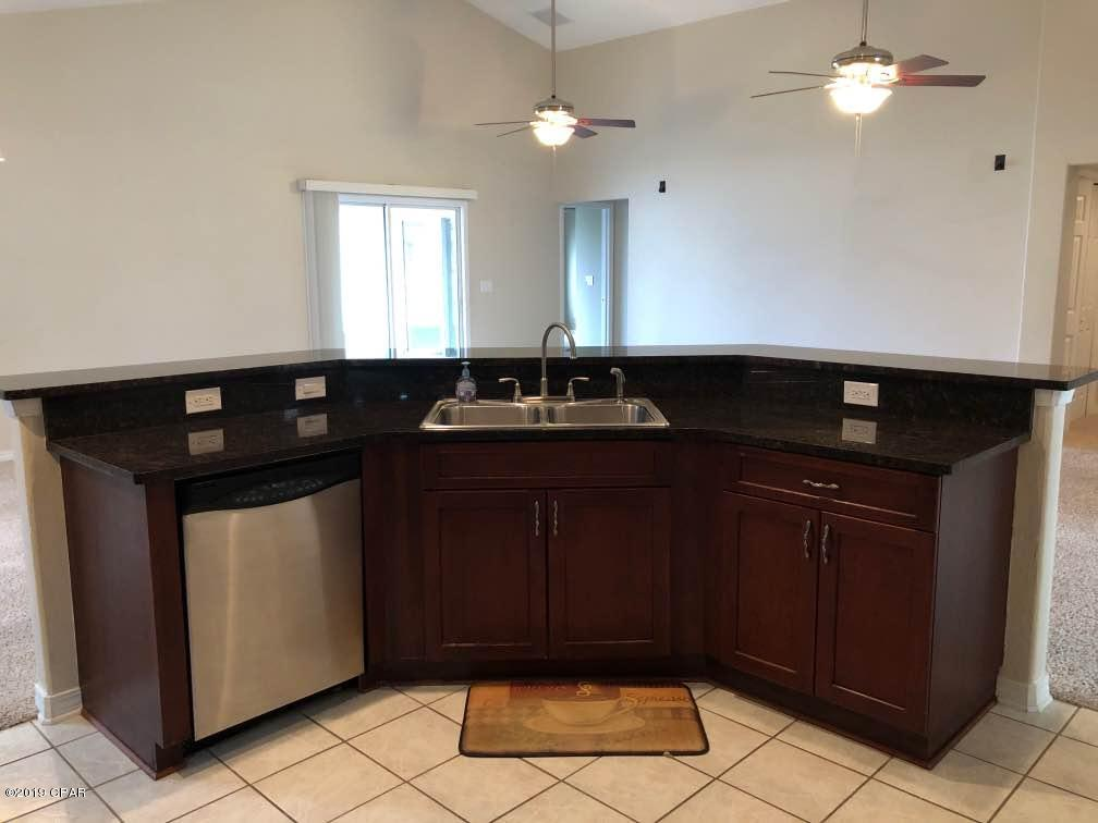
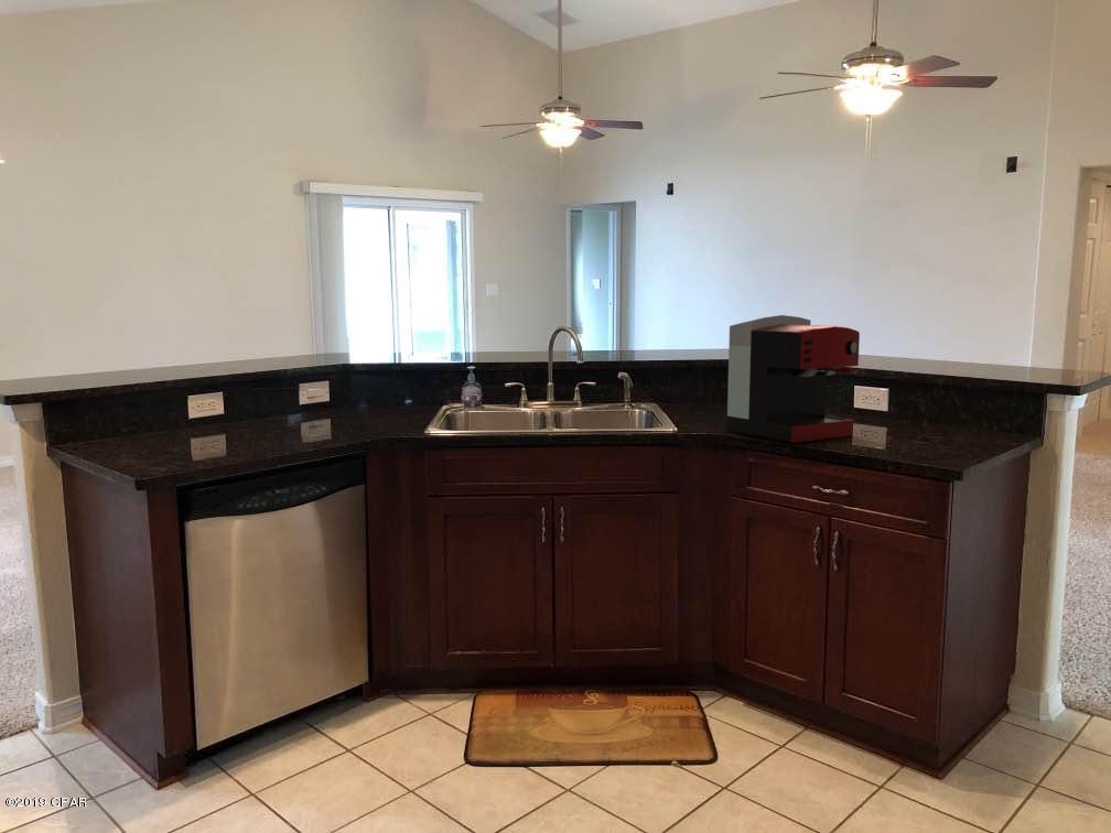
+ coffee maker [726,314,861,444]
